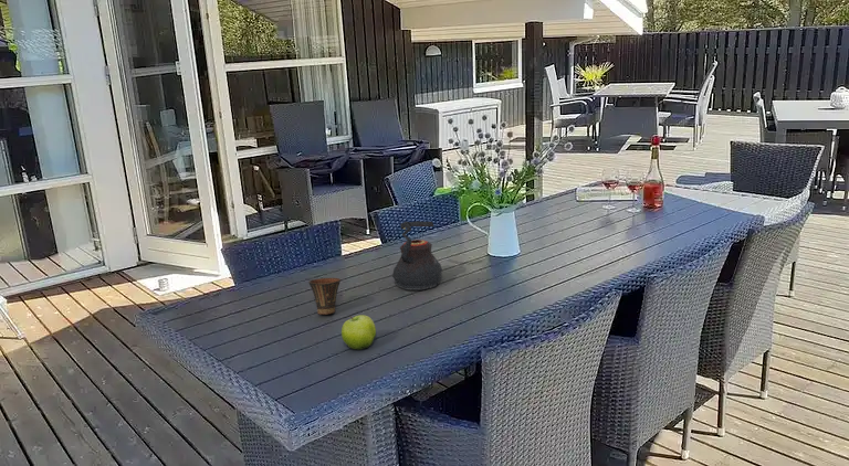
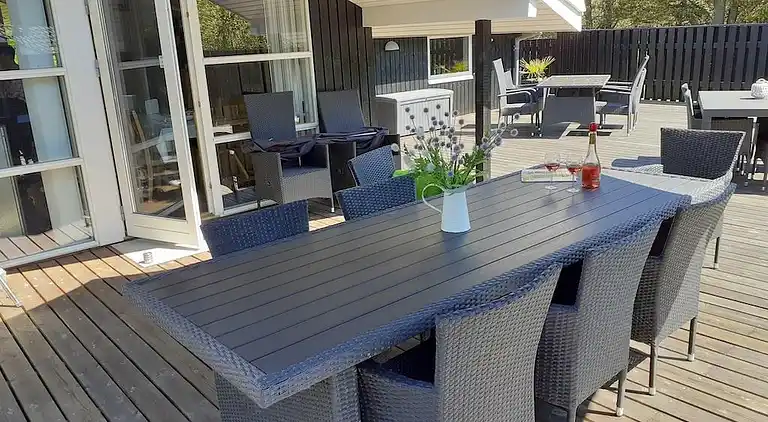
- fruit [340,314,377,351]
- cup [307,277,342,316]
- teapot [391,220,443,292]
